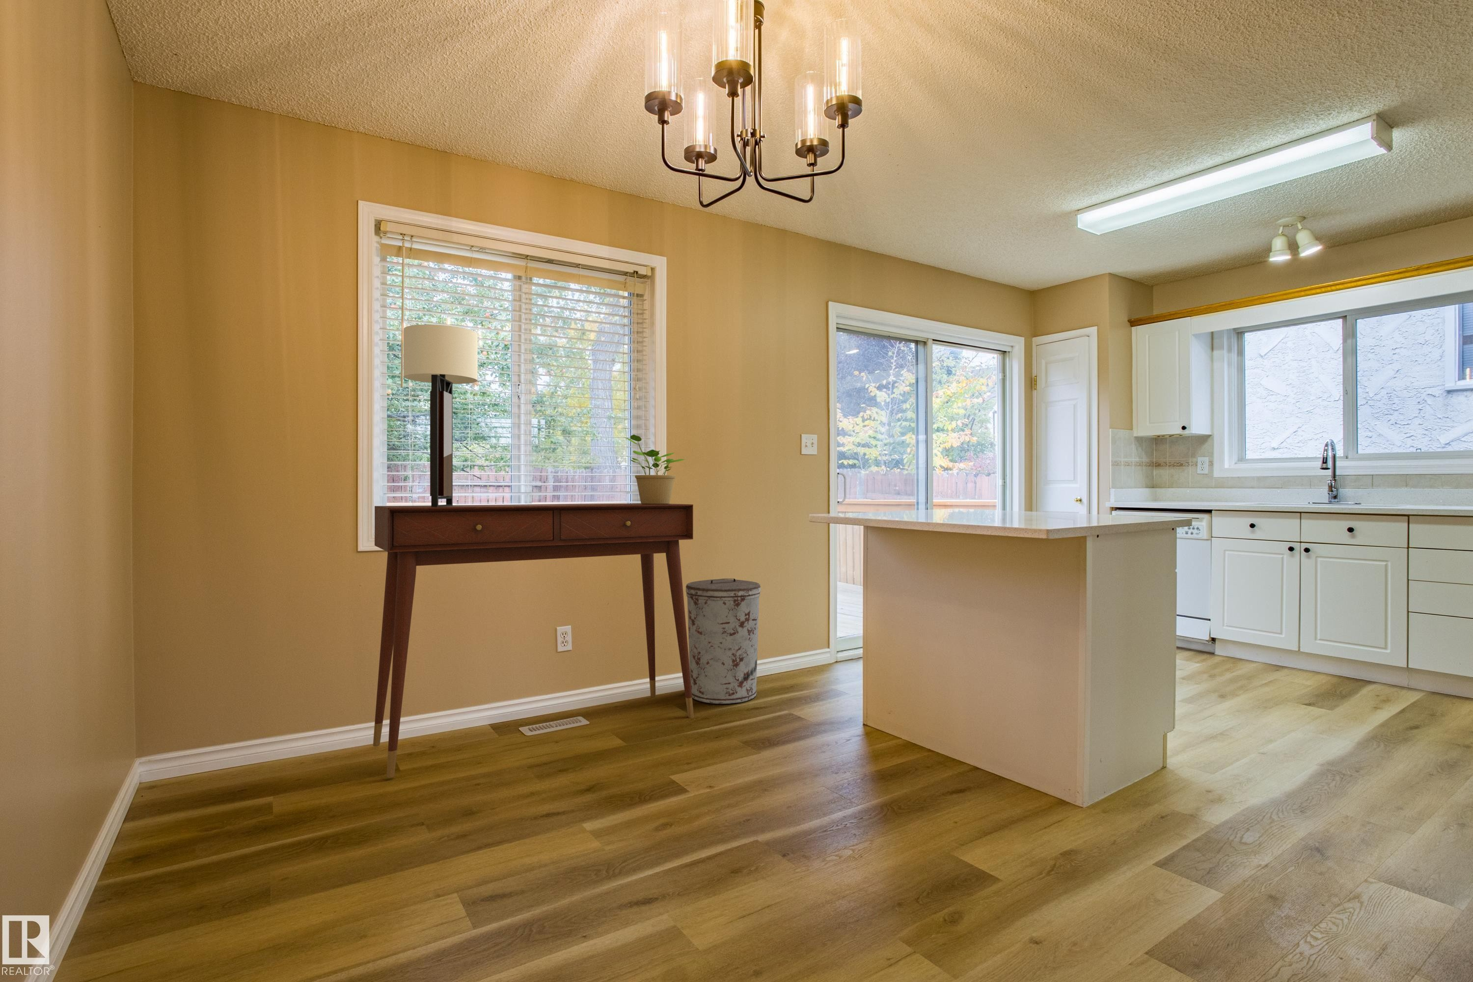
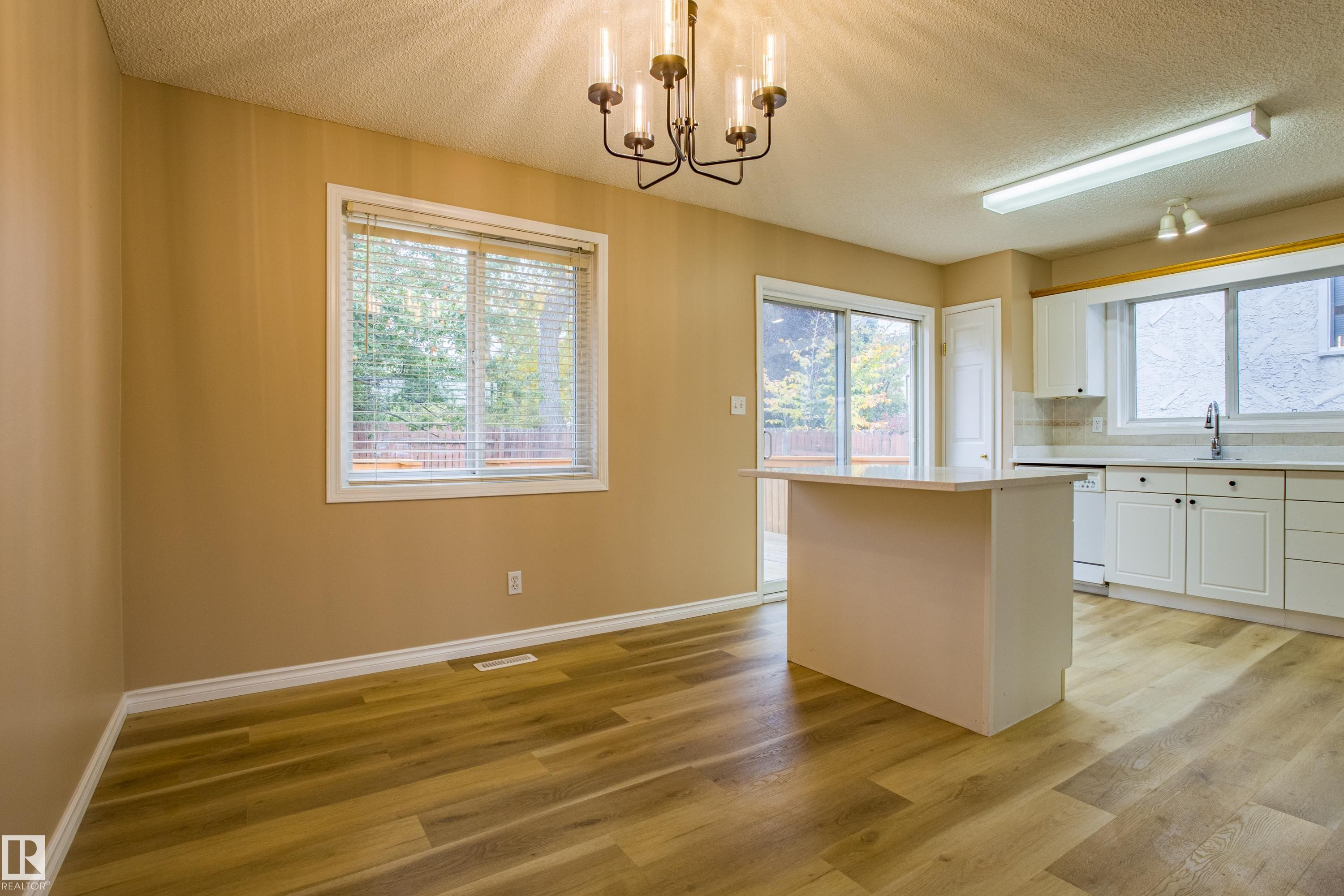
- desk [373,503,694,778]
- wall sconce [403,324,478,507]
- trash can [685,578,761,705]
- potted plant [624,434,685,504]
